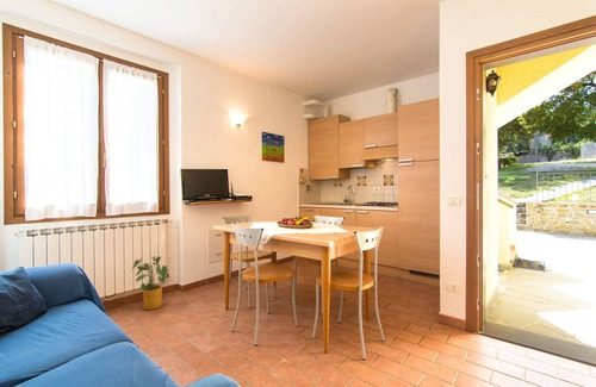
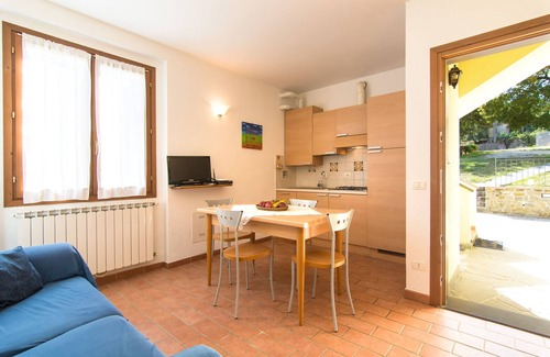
- house plant [131,255,168,311]
